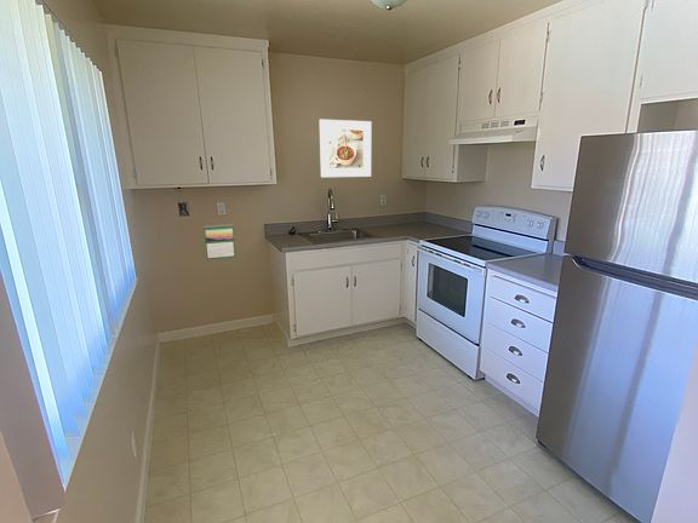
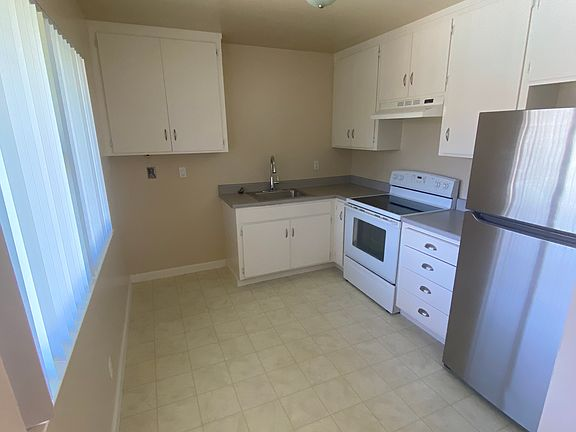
- calendar [202,224,238,260]
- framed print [317,119,372,178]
